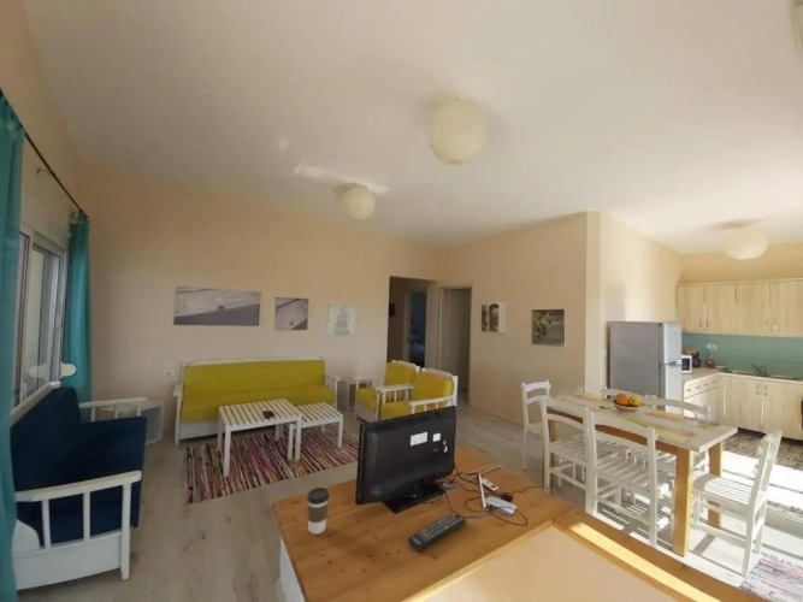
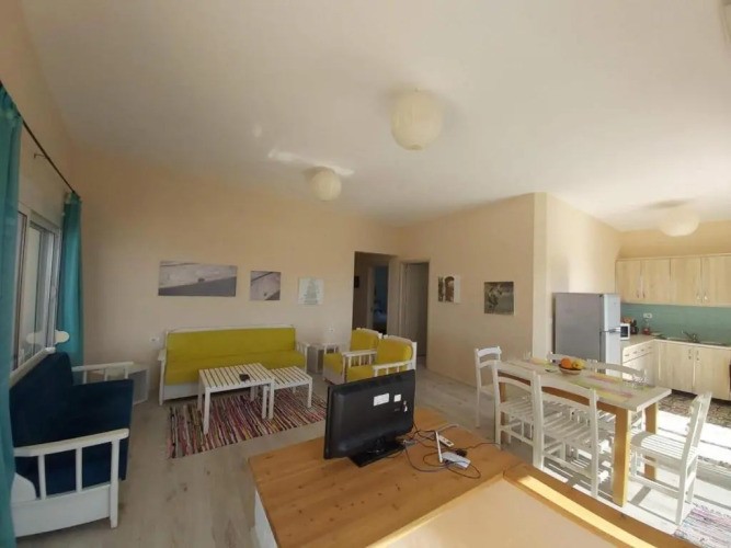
- coffee cup [306,486,331,536]
- remote control [407,510,468,553]
